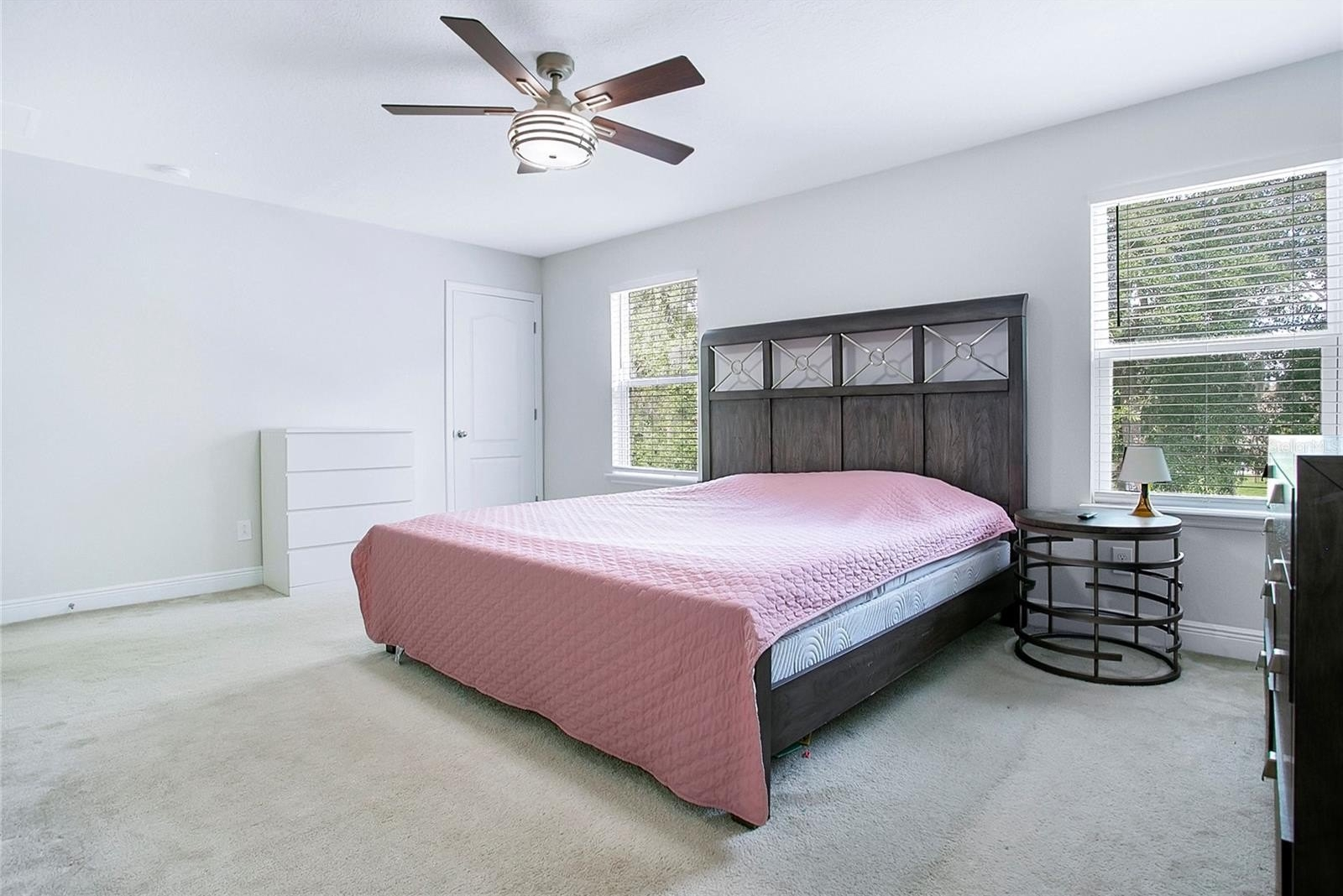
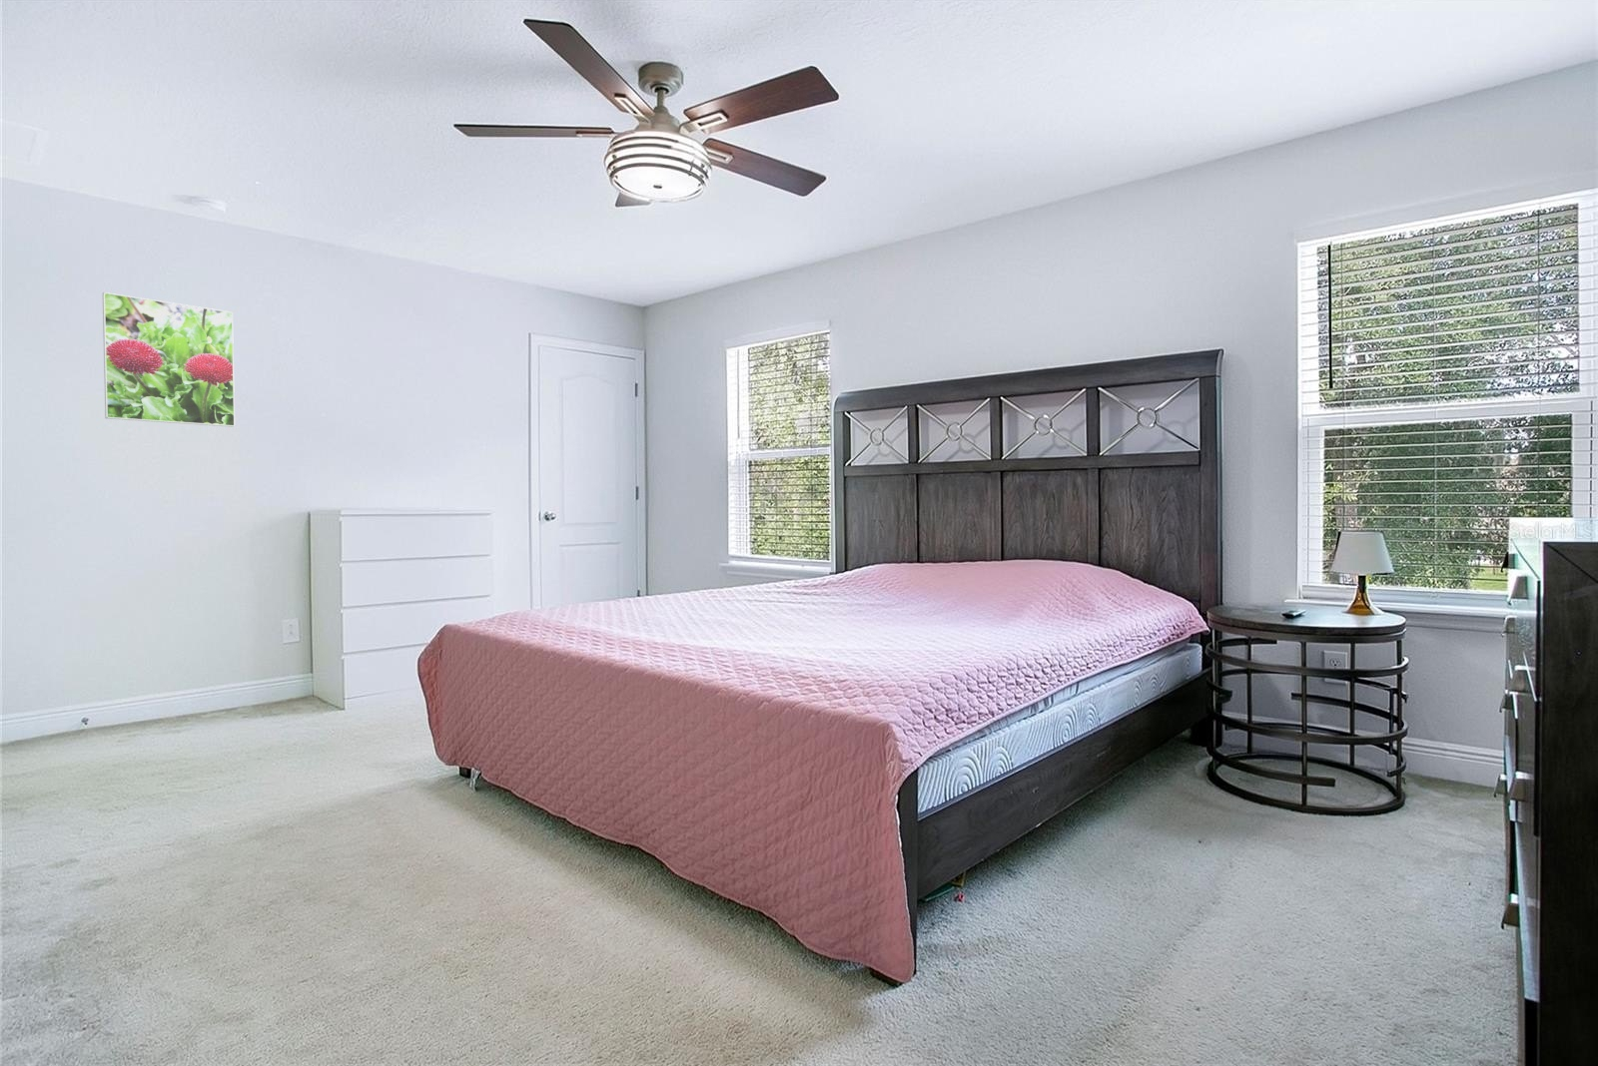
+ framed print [102,291,236,427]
